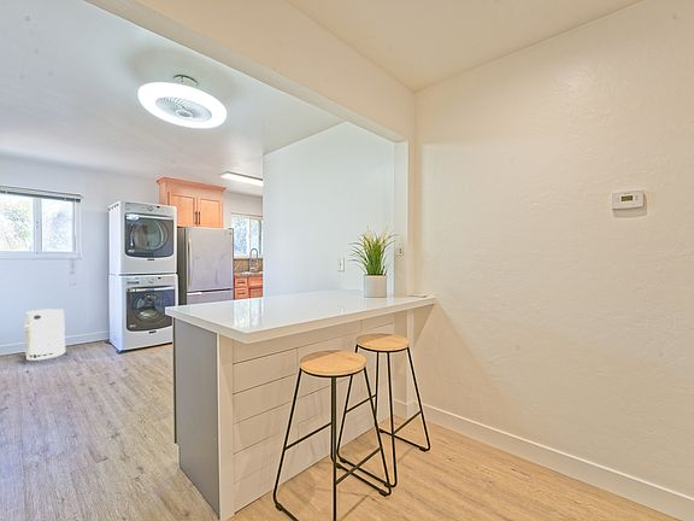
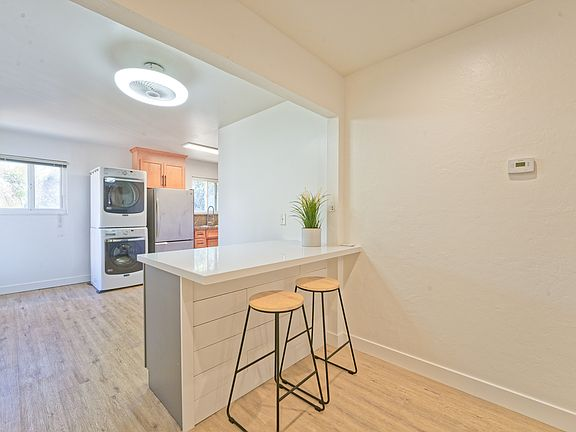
- air purifier [24,308,66,362]
